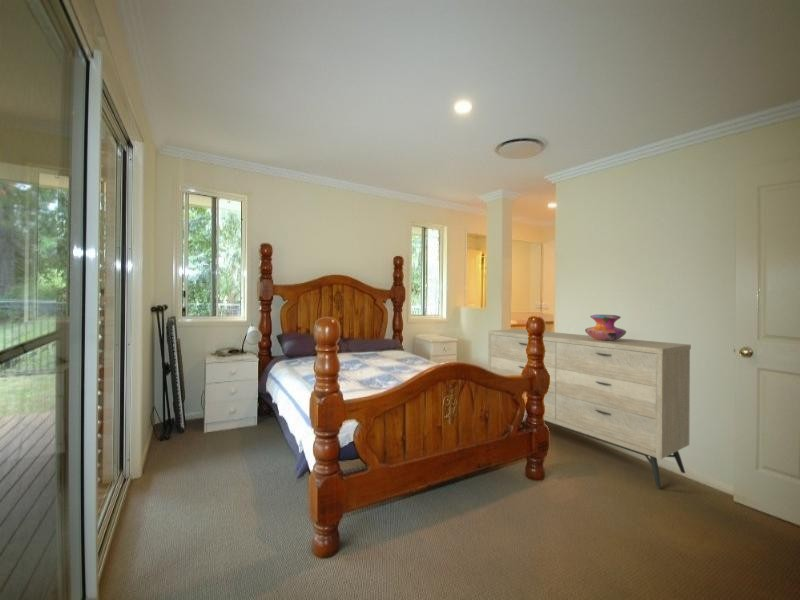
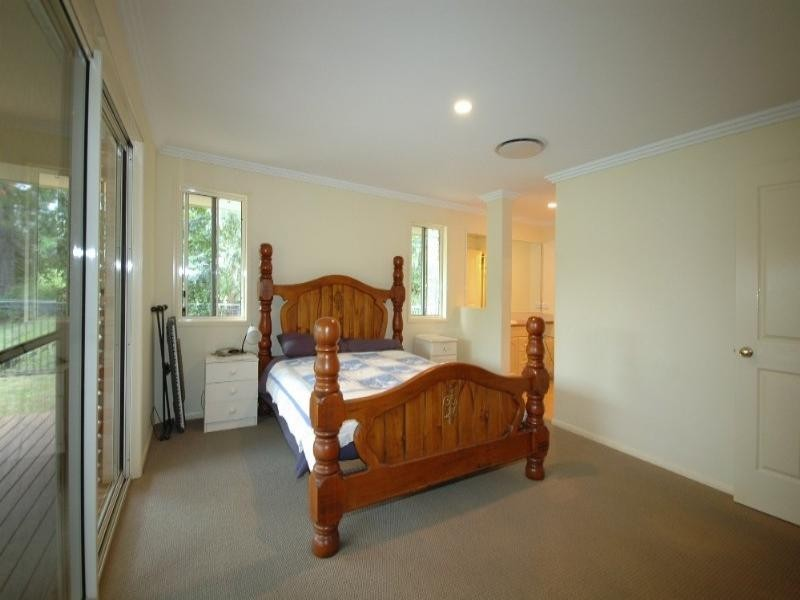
- decorative vase [584,314,627,341]
- dresser [487,328,692,489]
